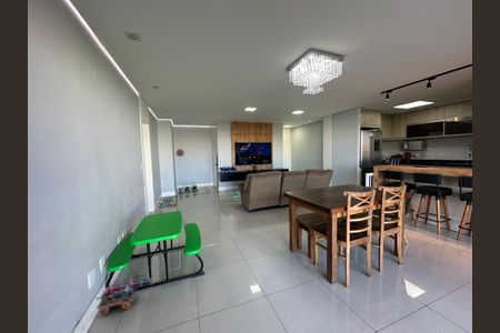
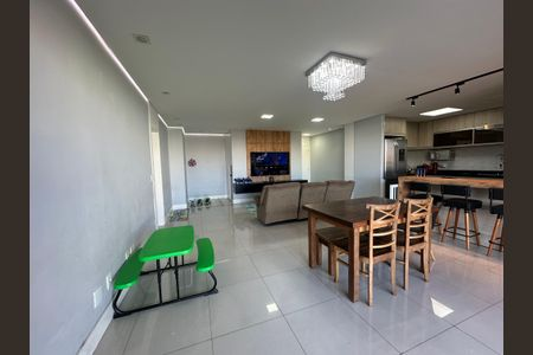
- toy cannon [94,278,153,315]
